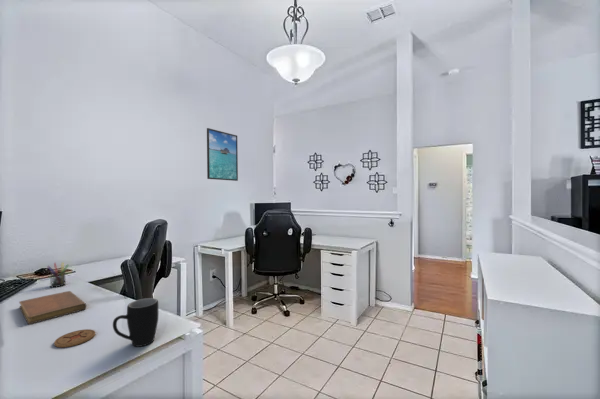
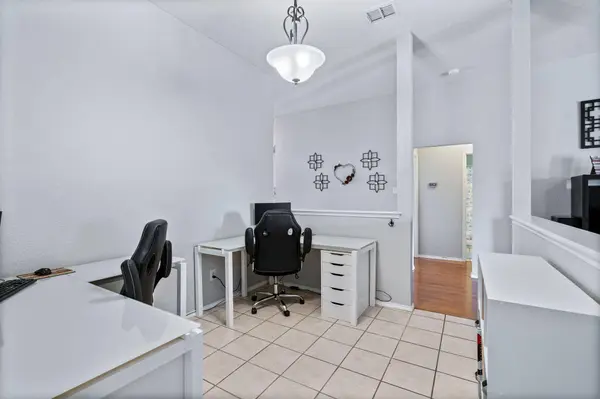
- pen holder [46,261,70,288]
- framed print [206,127,239,182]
- notebook [18,290,87,325]
- mug [112,297,159,348]
- coaster [53,328,96,348]
